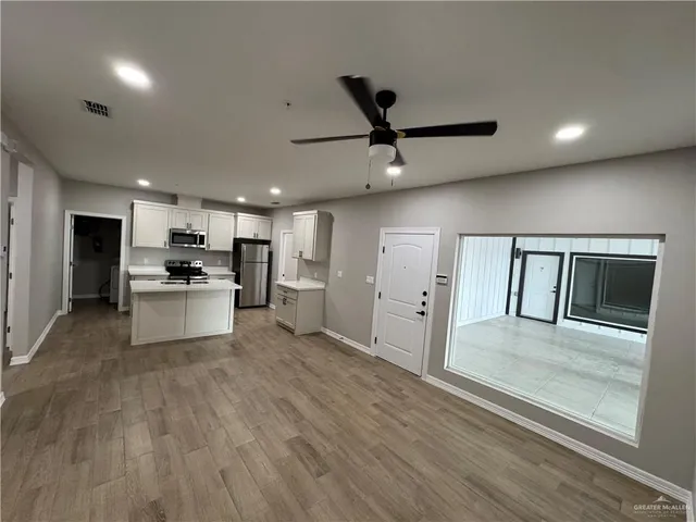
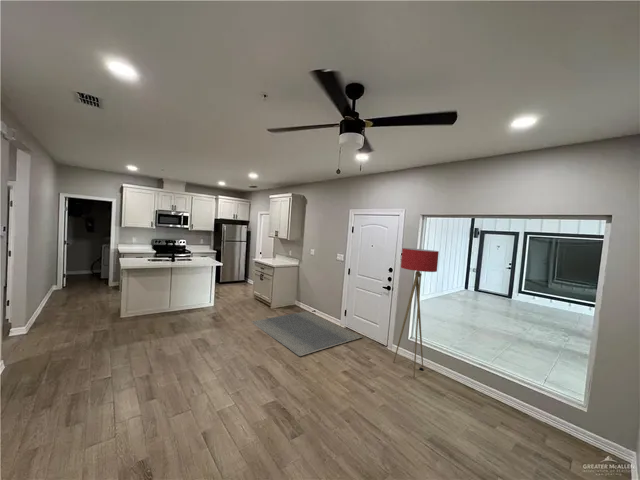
+ floor lamp [392,247,440,379]
+ rug [251,310,363,357]
